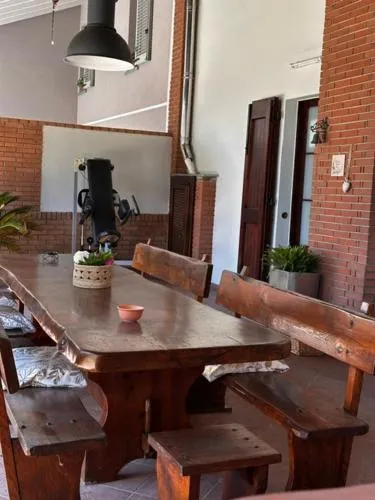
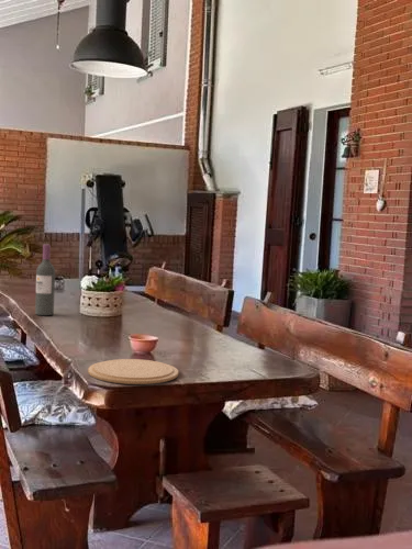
+ wine bottle [34,244,56,316]
+ plate [87,358,180,385]
